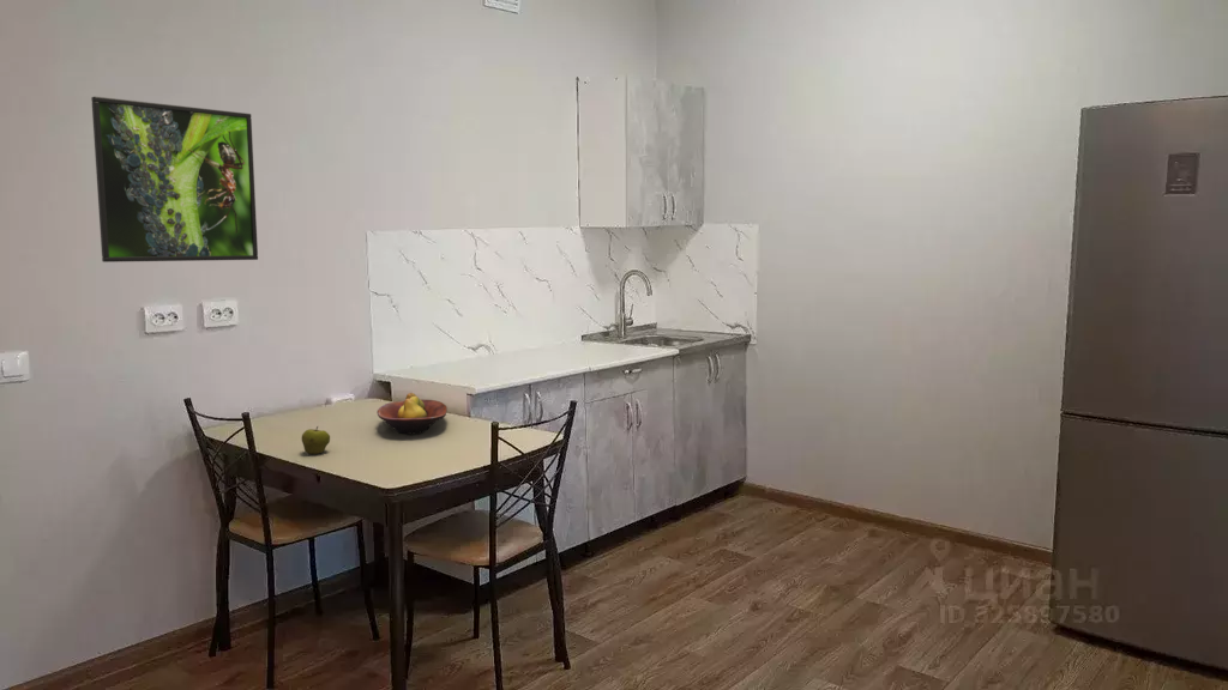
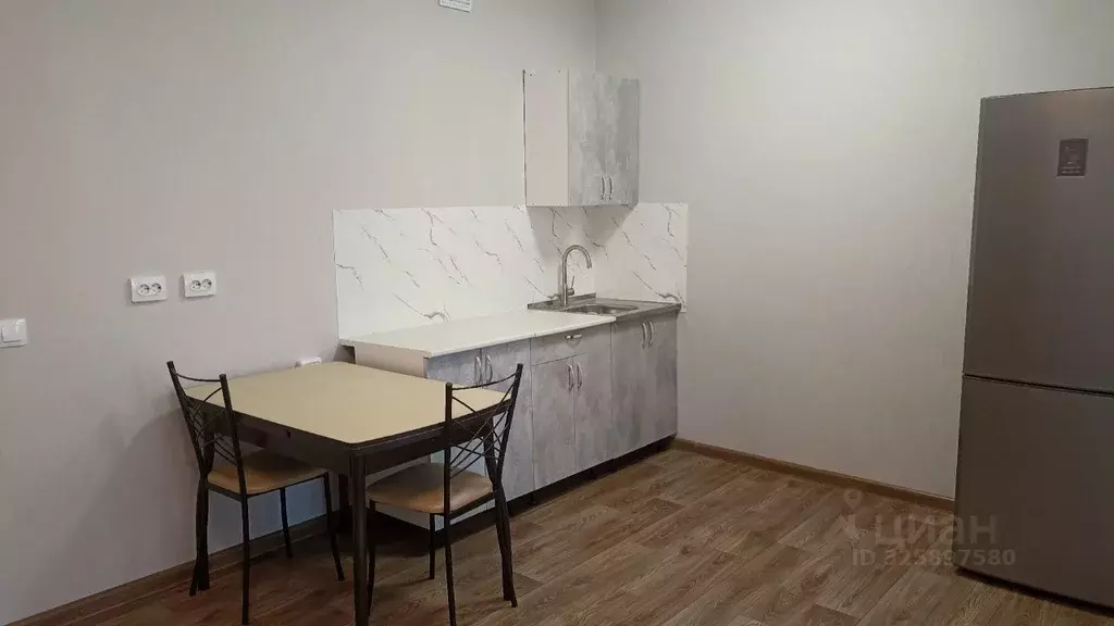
- fruit bowl [377,392,449,435]
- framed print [90,96,259,264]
- apple [301,425,331,455]
